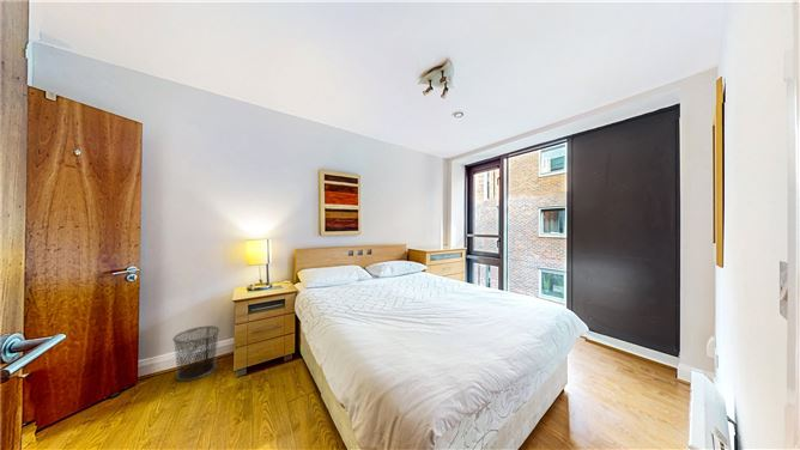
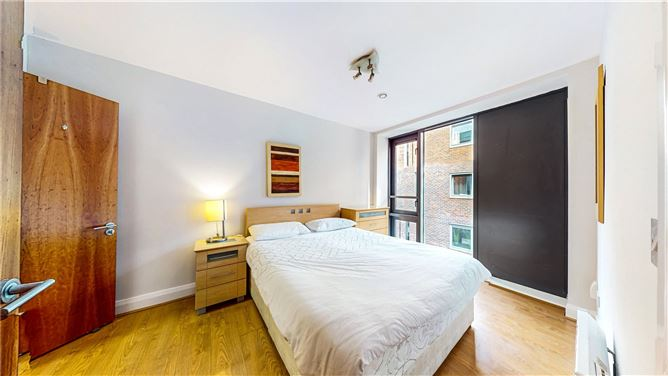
- waste bin [171,326,220,382]
